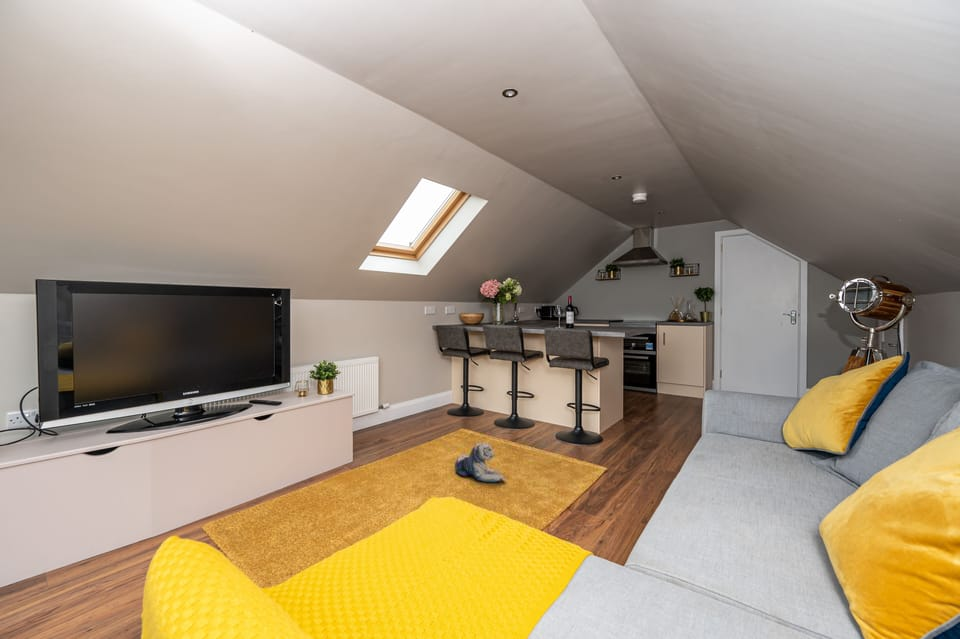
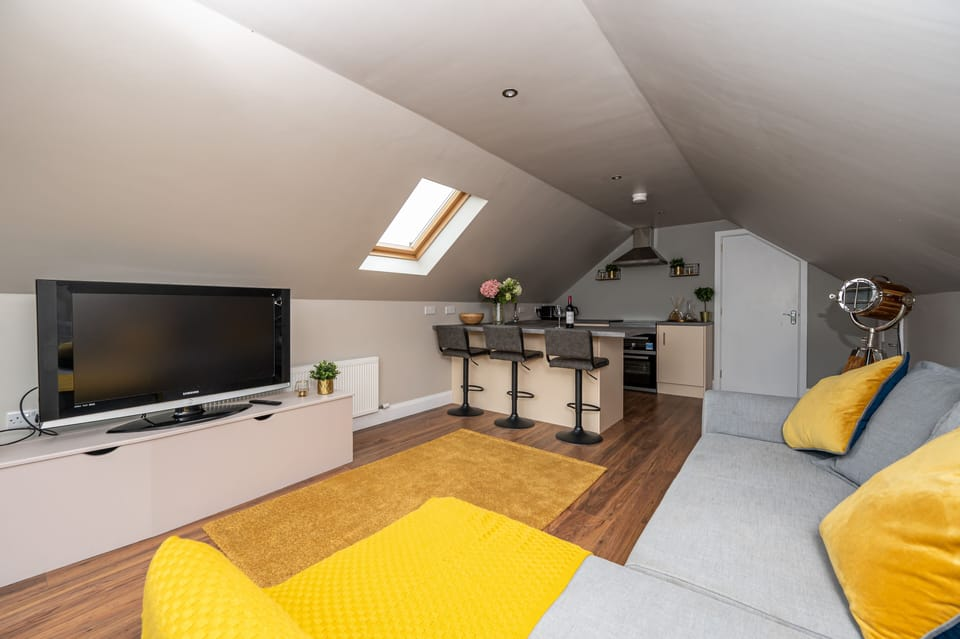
- plush toy [454,441,505,484]
